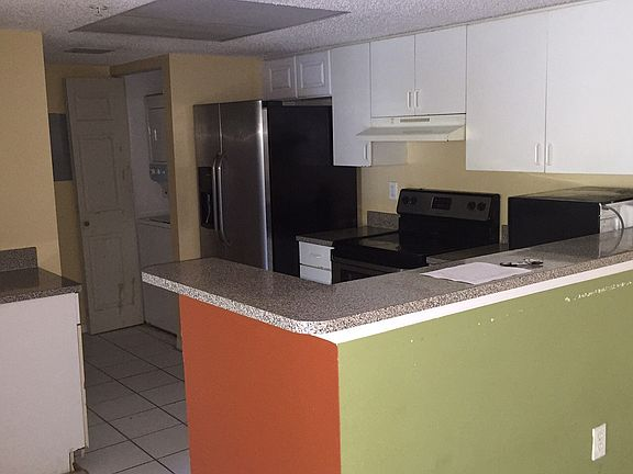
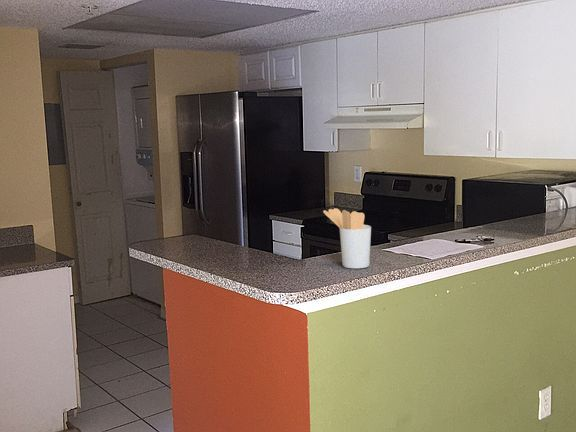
+ utensil holder [322,207,372,269]
